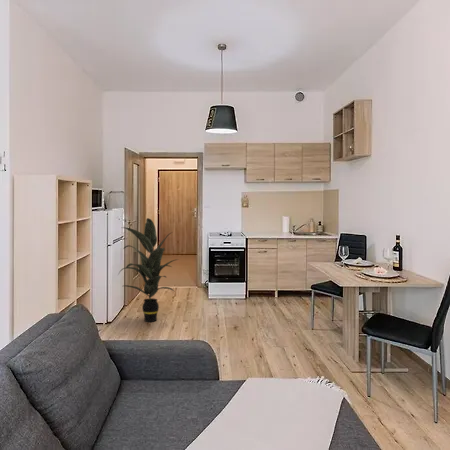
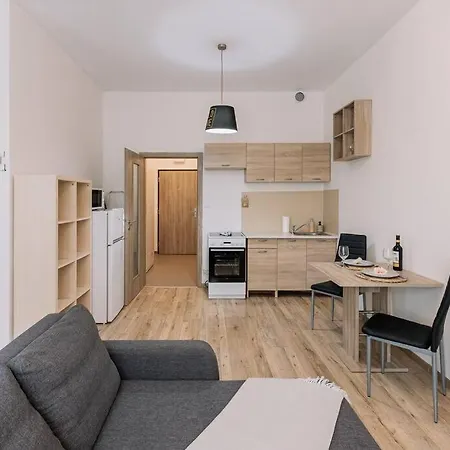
- indoor plant [117,217,180,323]
